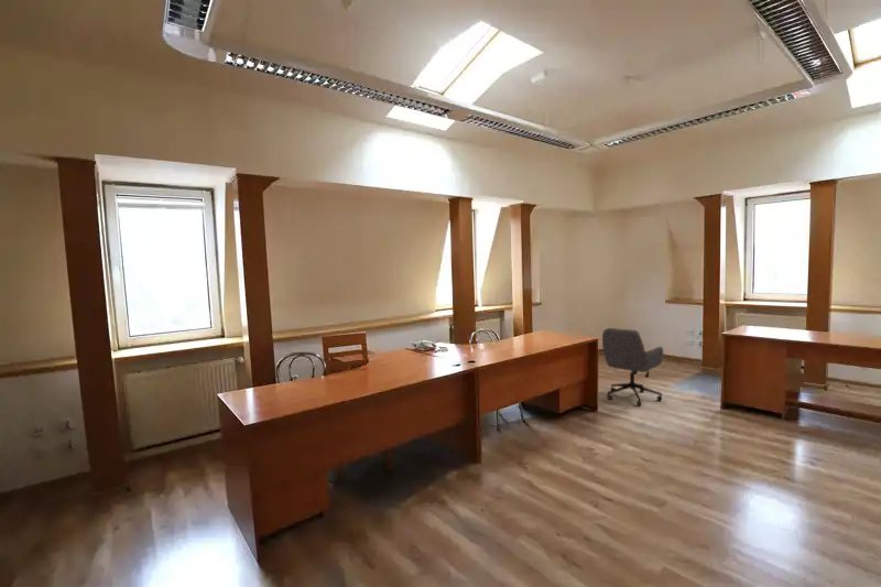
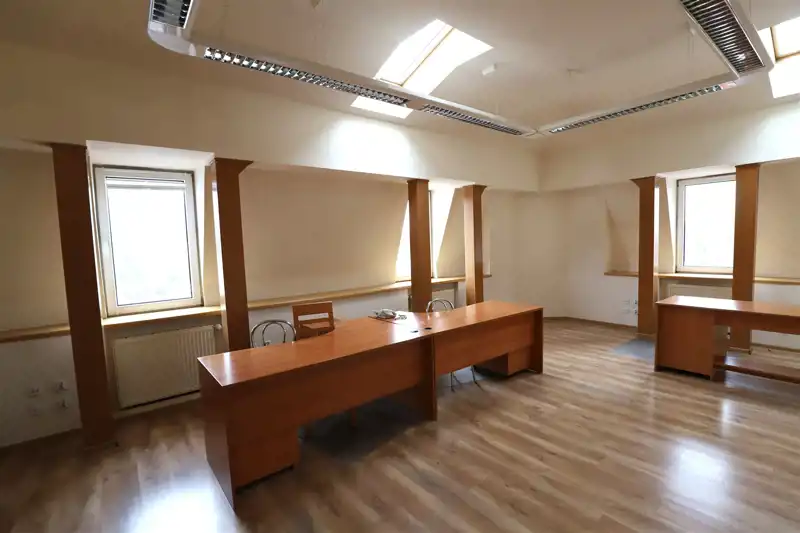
- office chair [601,327,664,406]
